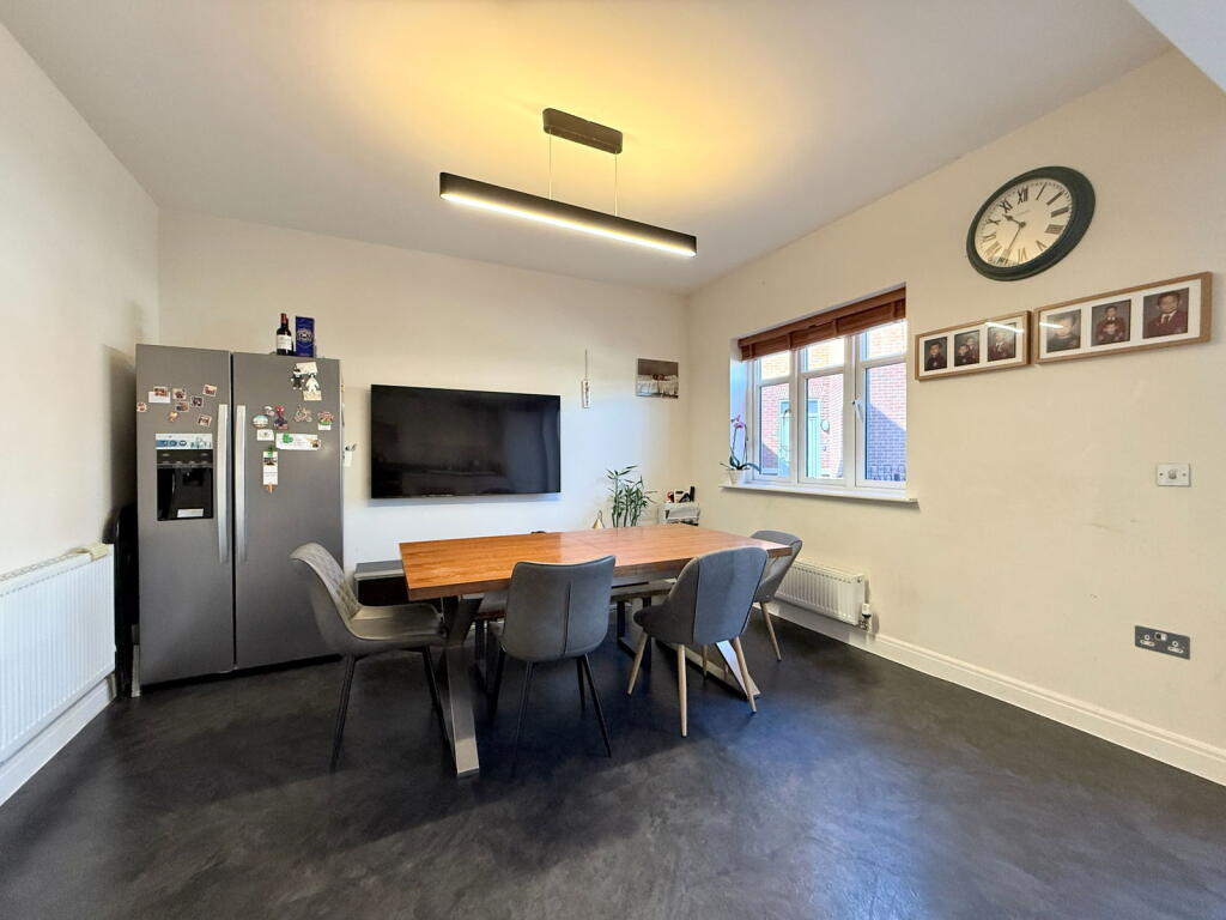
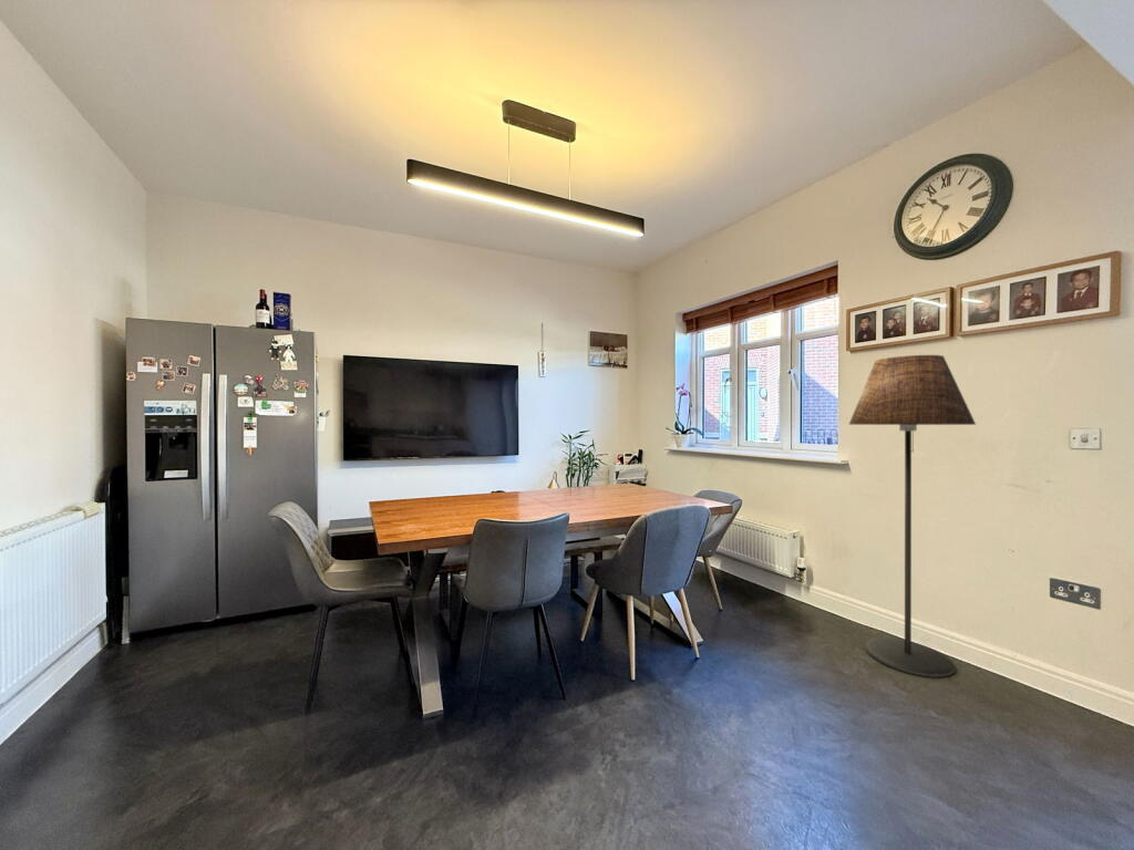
+ floor lamp [847,354,977,678]
